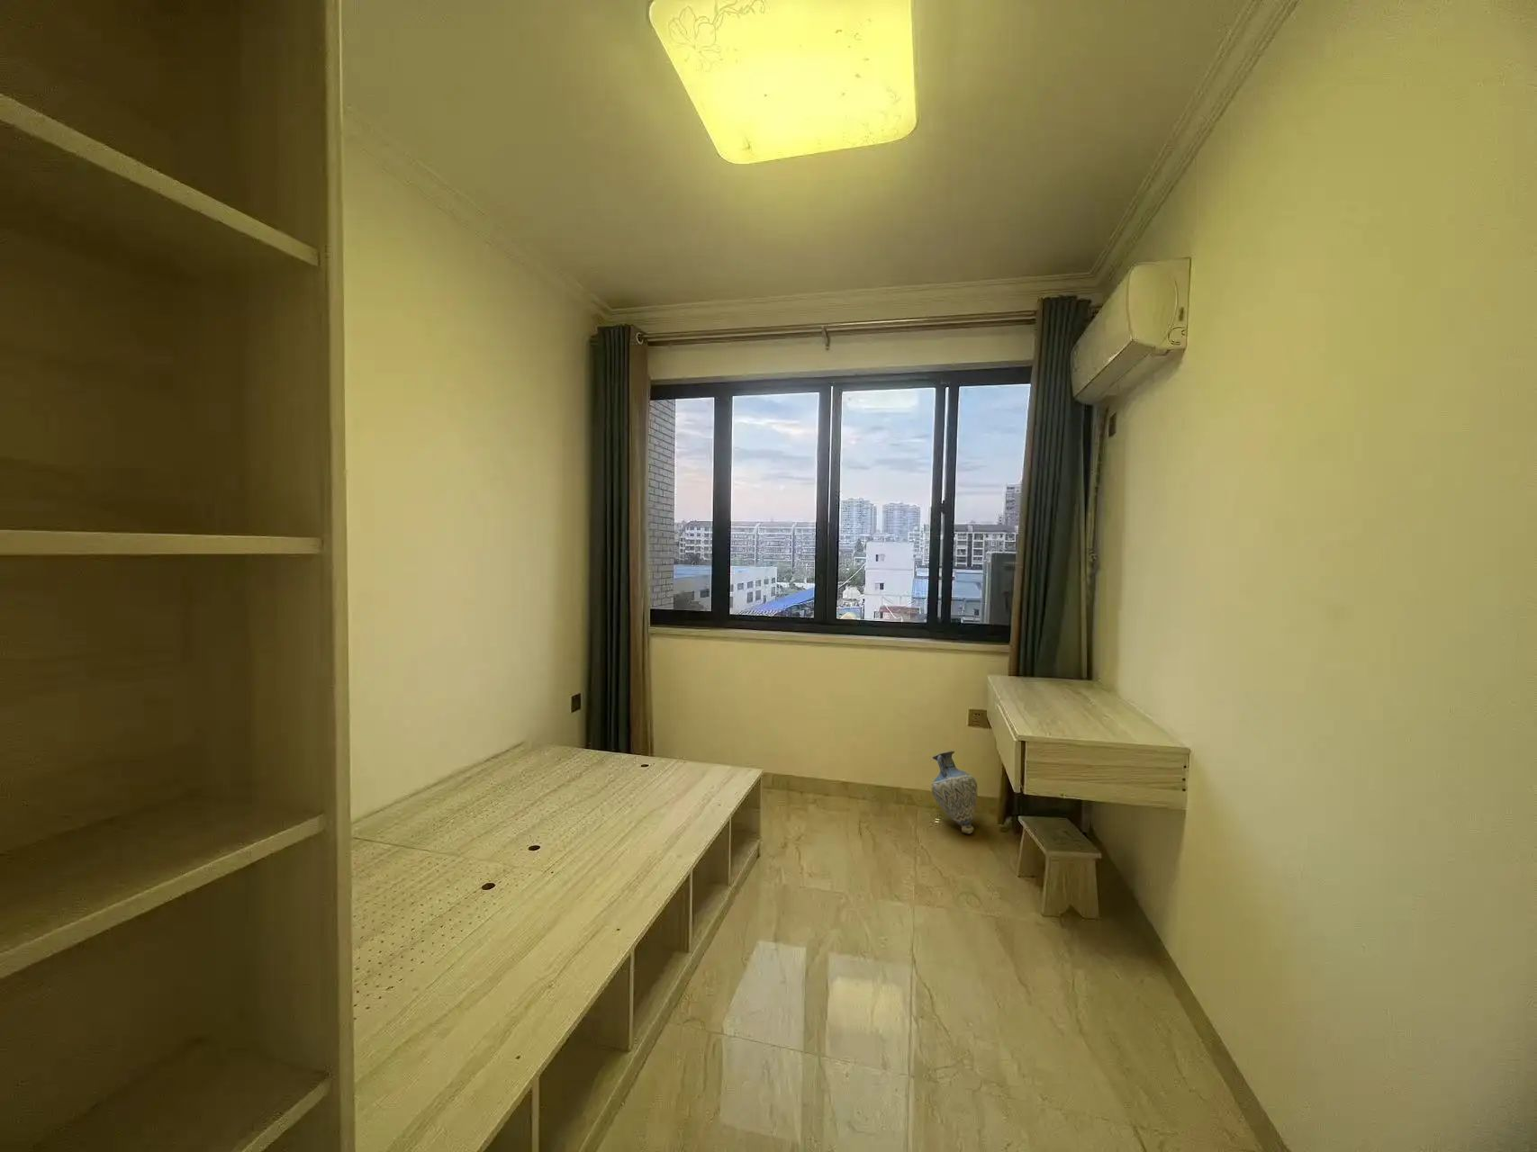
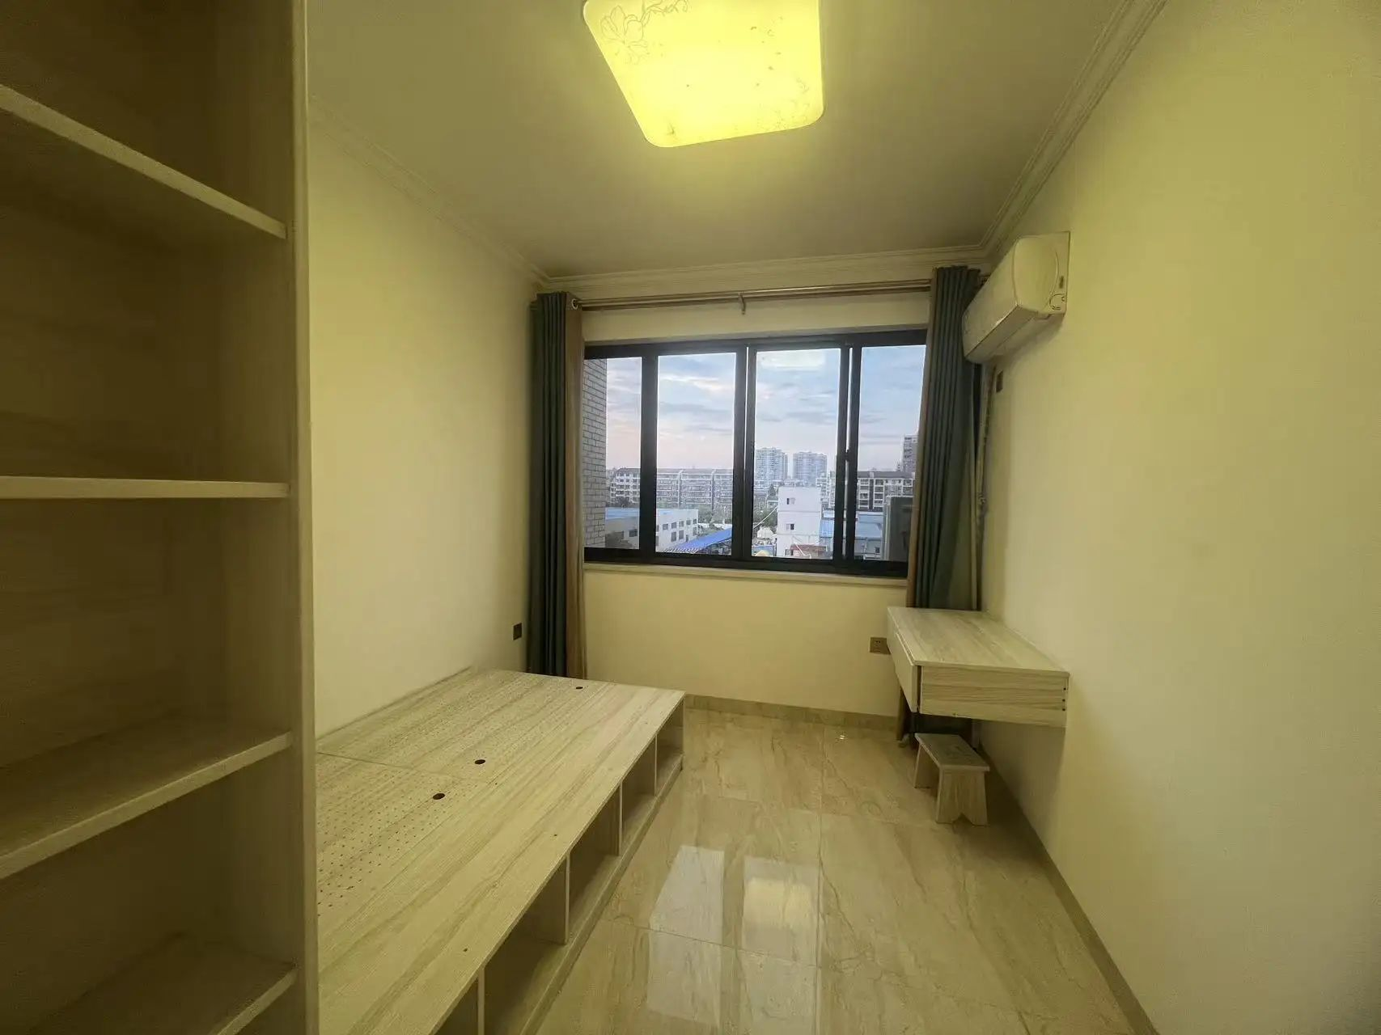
- vase [931,750,978,834]
